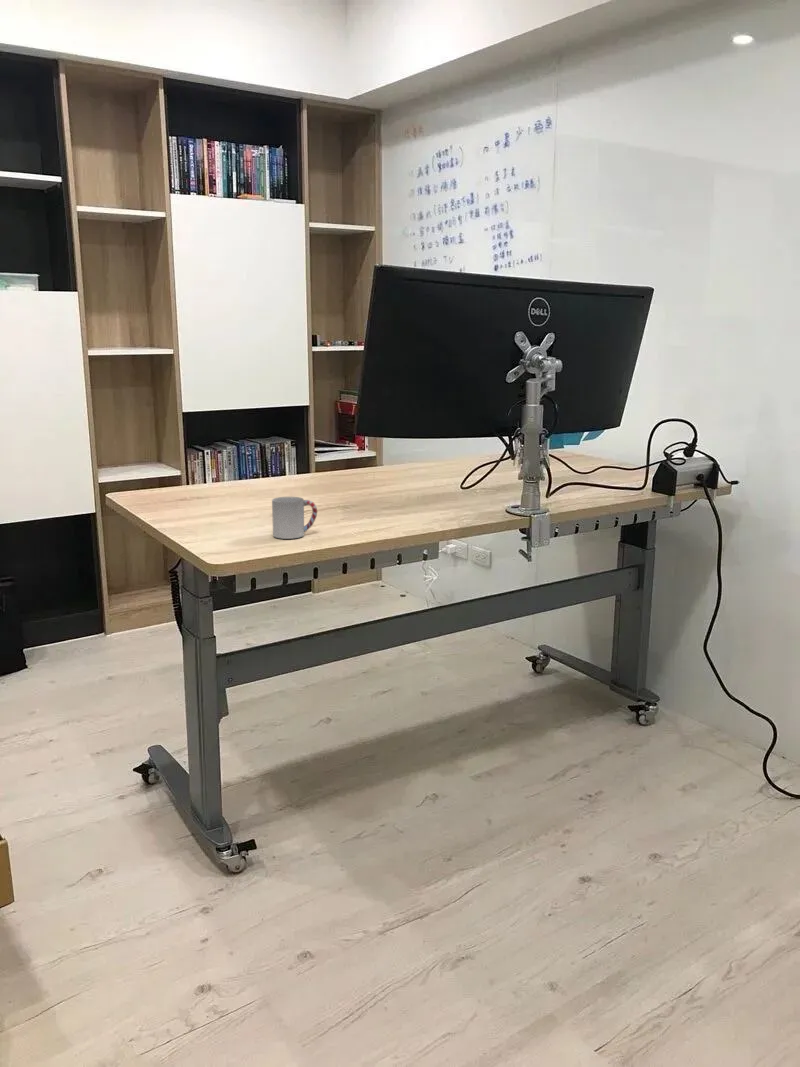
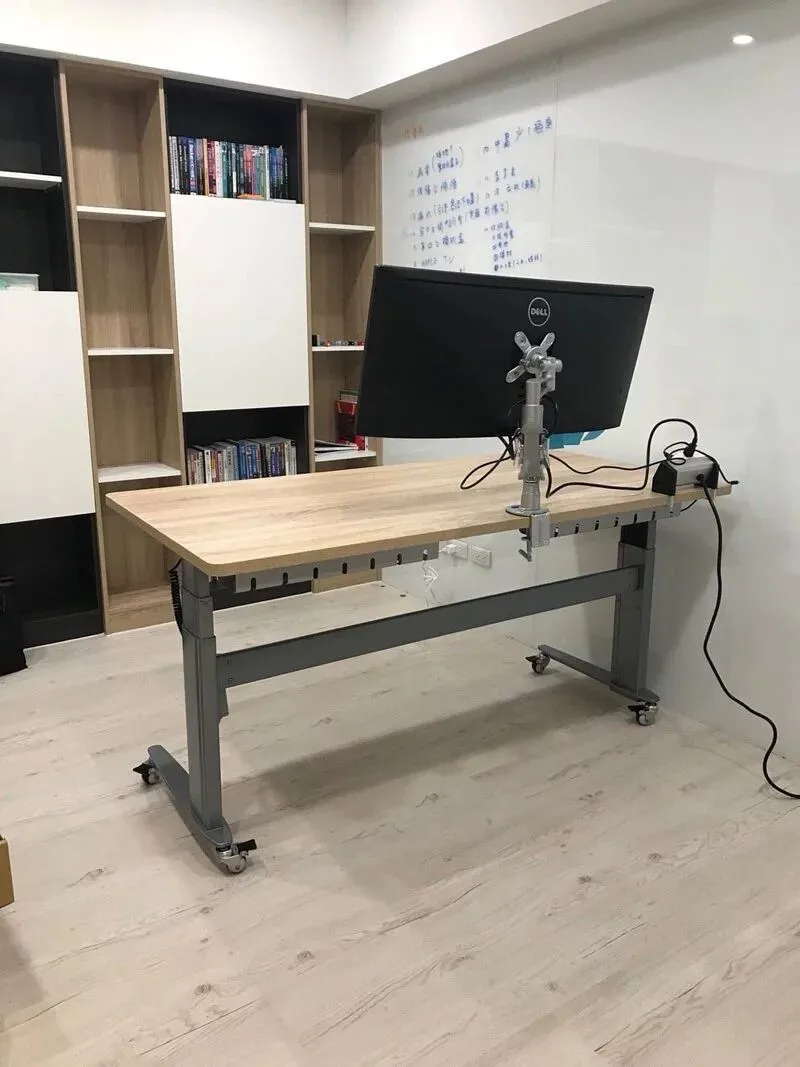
- cup [271,496,318,540]
